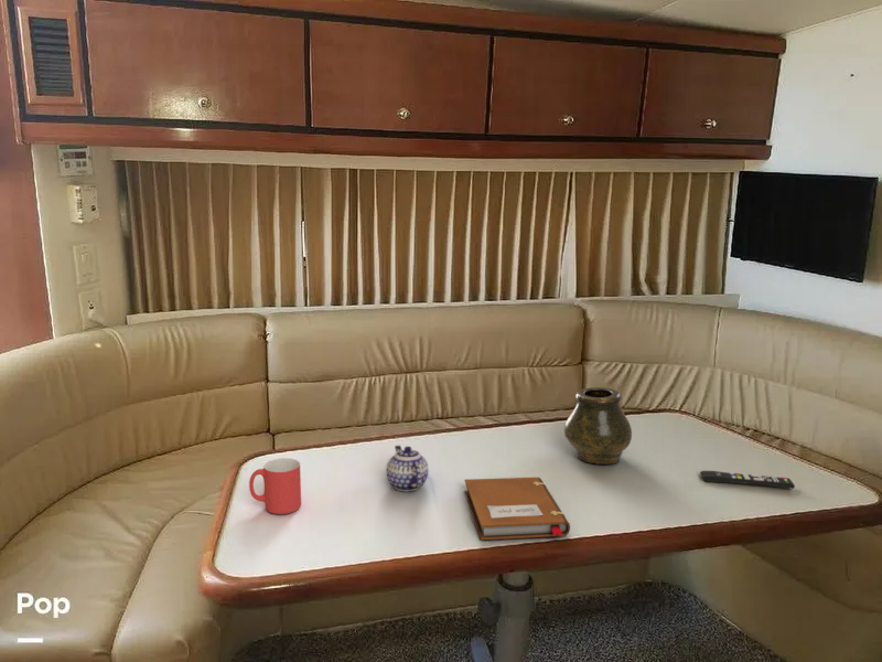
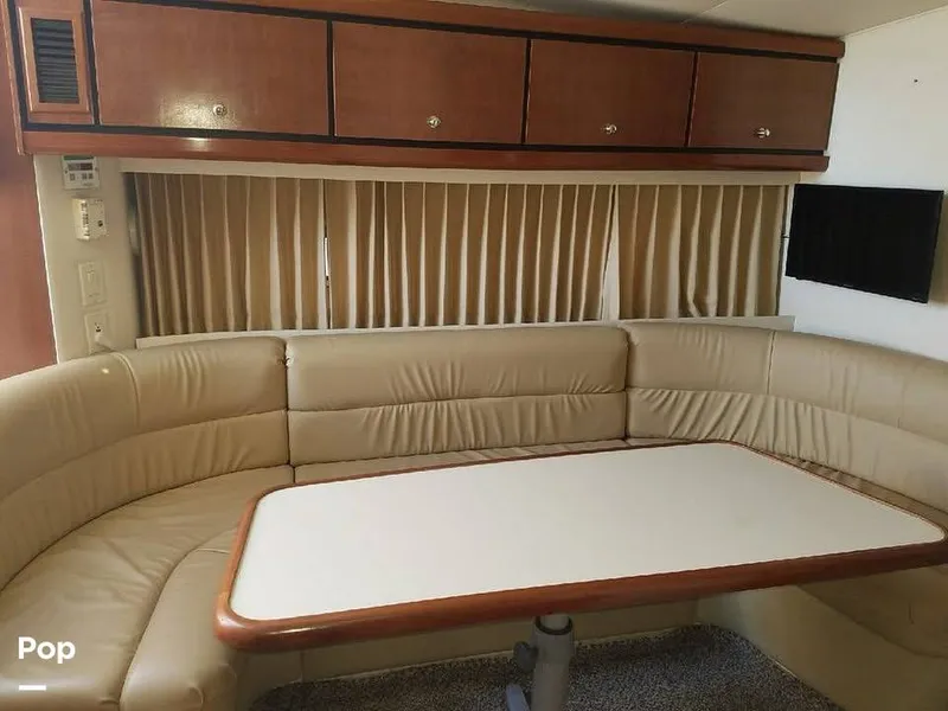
- mug [248,457,302,515]
- remote control [699,470,796,490]
- notebook [463,477,571,541]
- vase [563,386,633,466]
- teapot [386,444,430,492]
